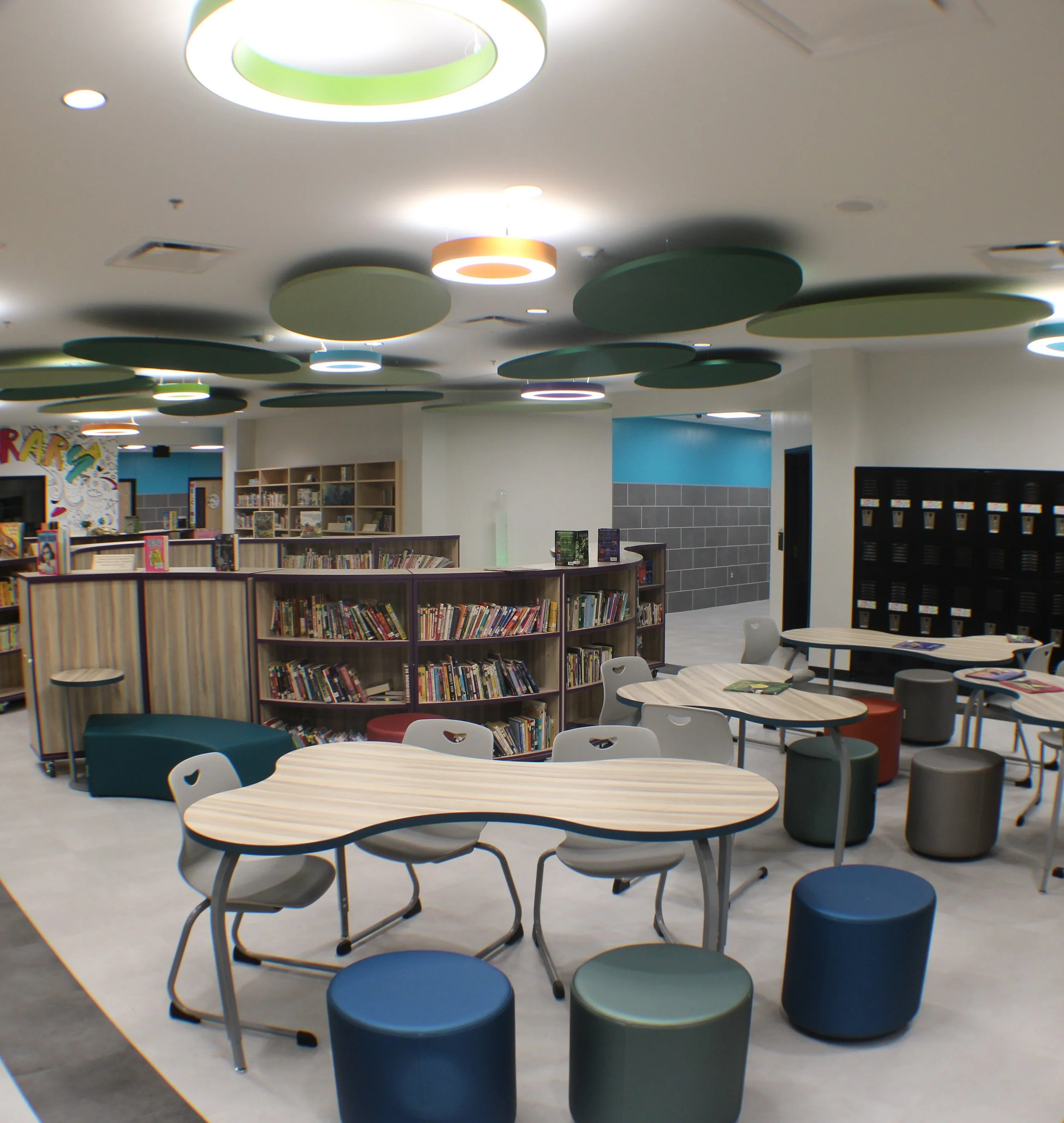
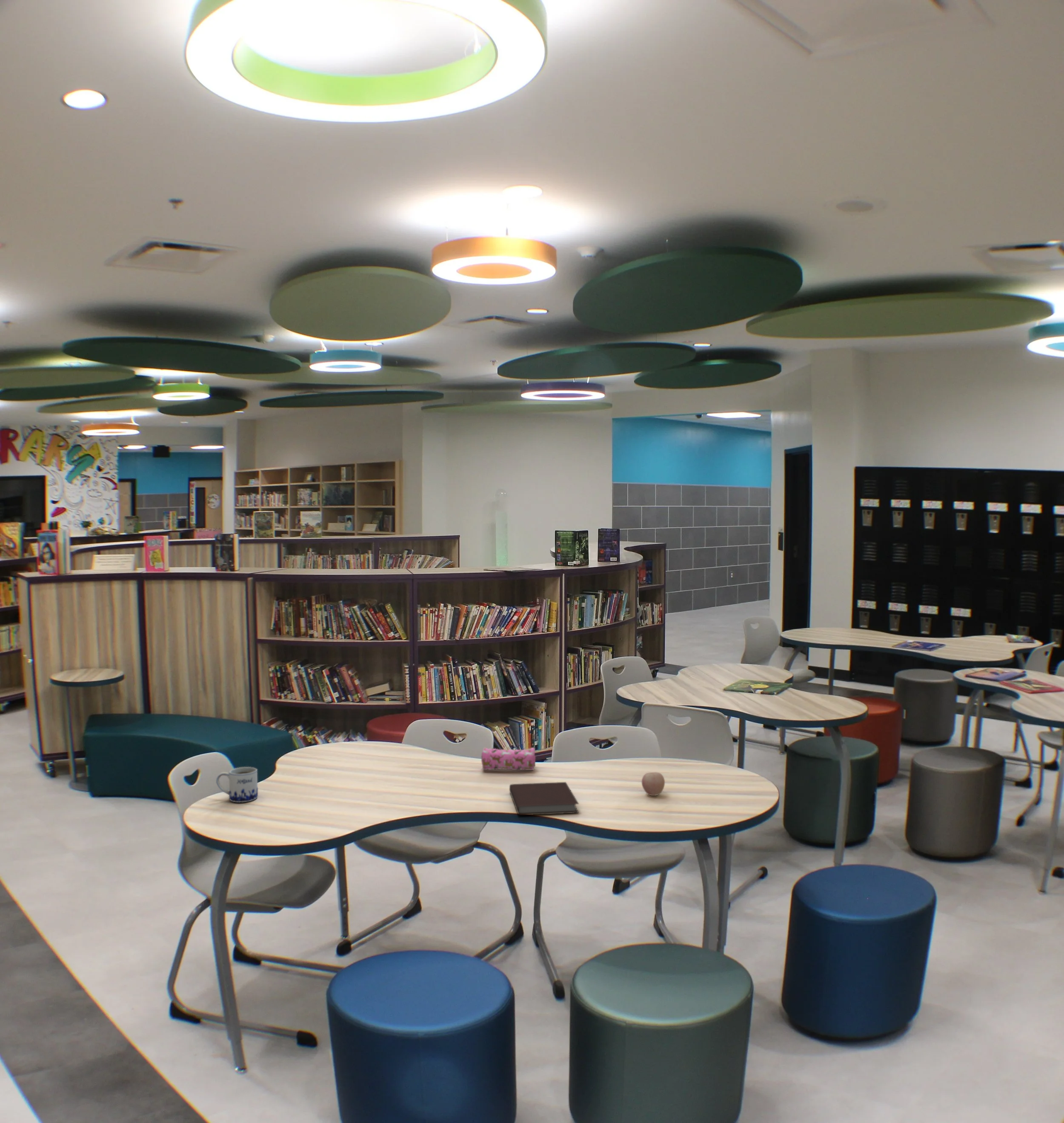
+ notebook [509,782,579,815]
+ apple [641,772,665,796]
+ pencil case [481,747,536,771]
+ mug [216,766,258,803]
